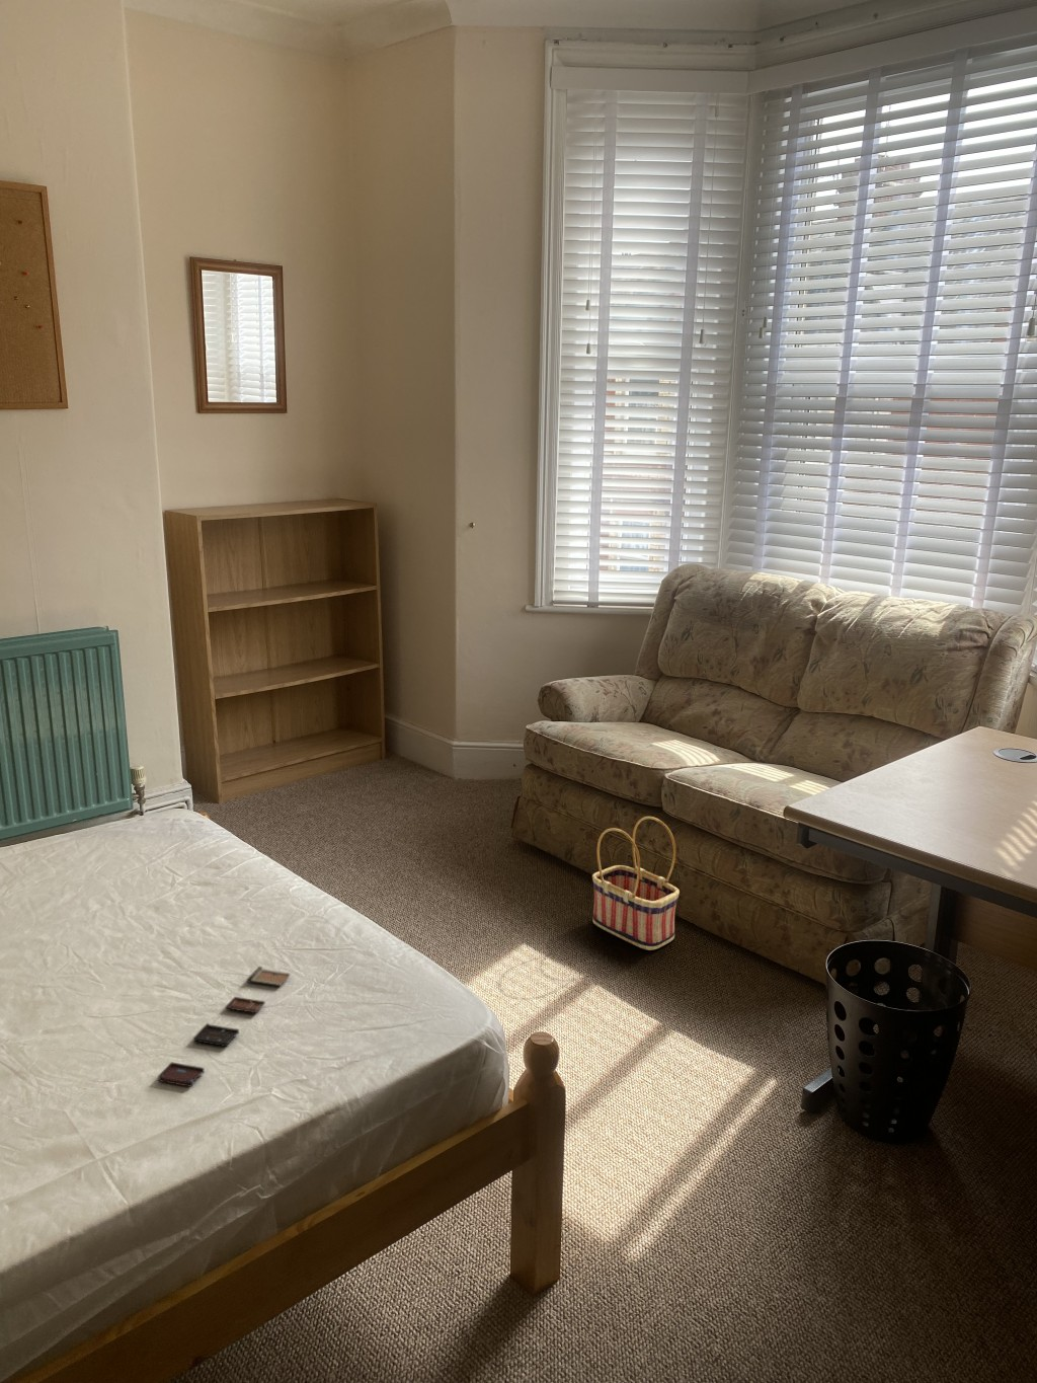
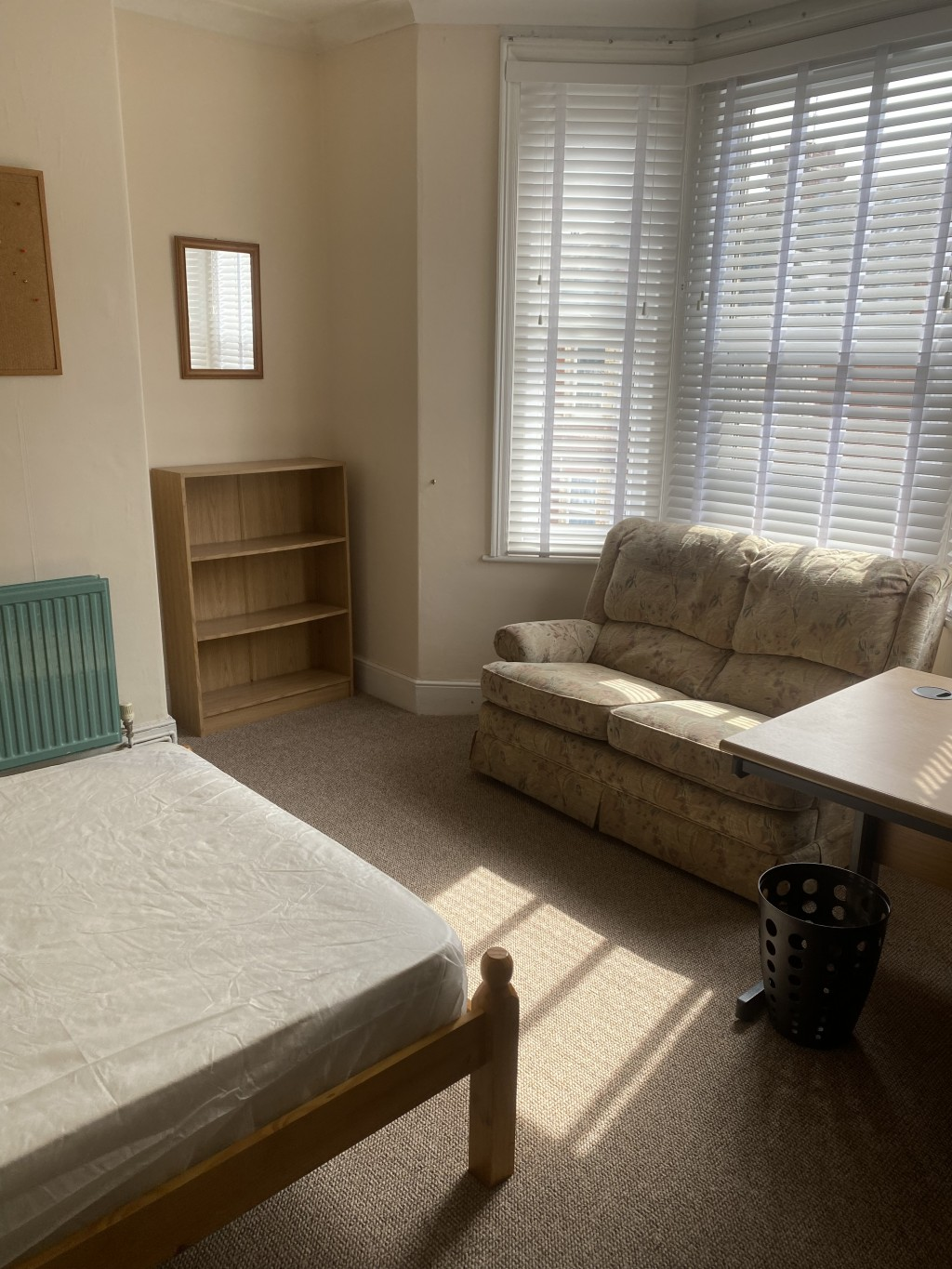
- basket [591,815,681,951]
- tray [157,966,292,1088]
